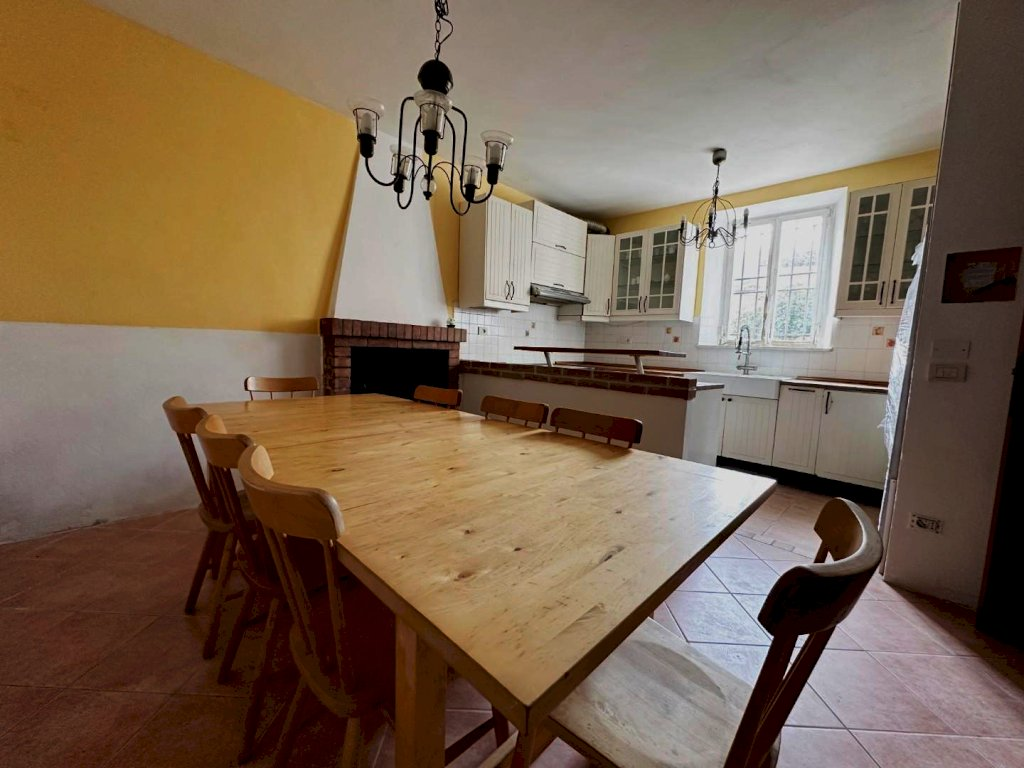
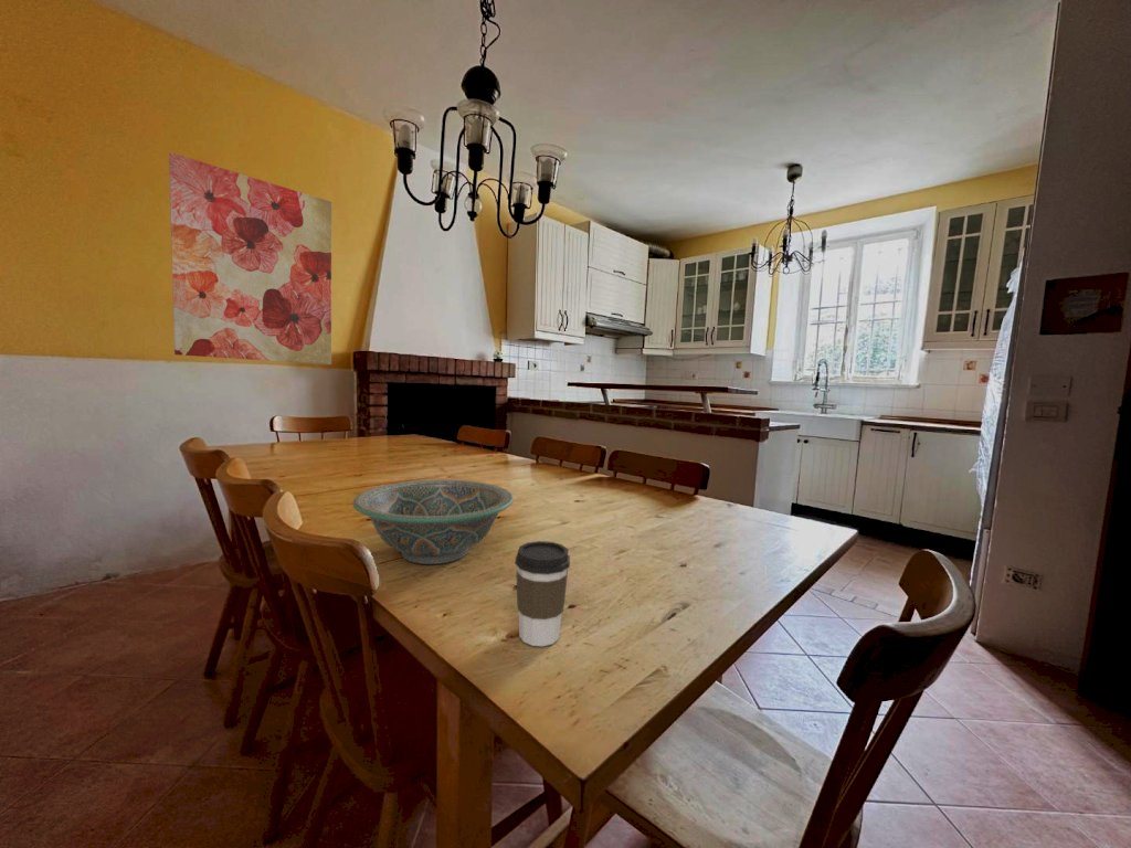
+ decorative bowl [352,479,515,565]
+ wall art [168,151,332,365]
+ coffee cup [514,540,571,647]
